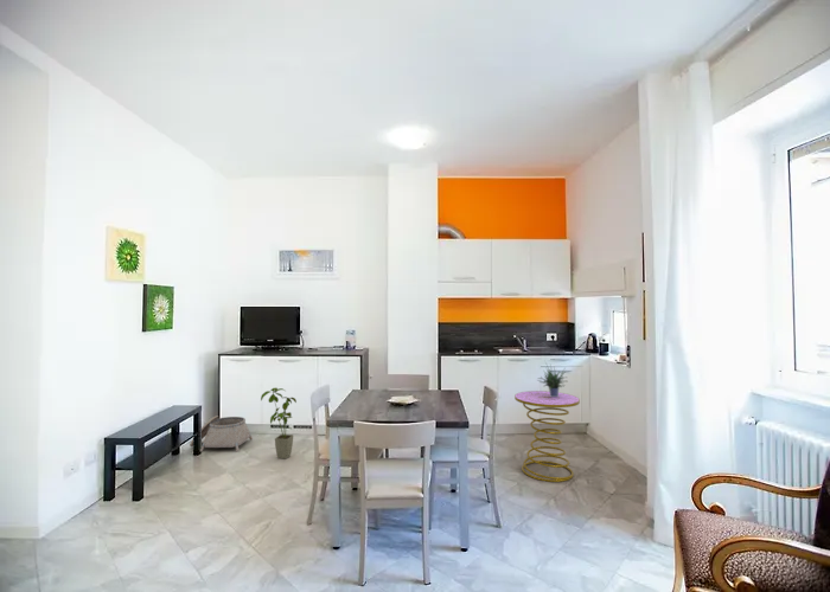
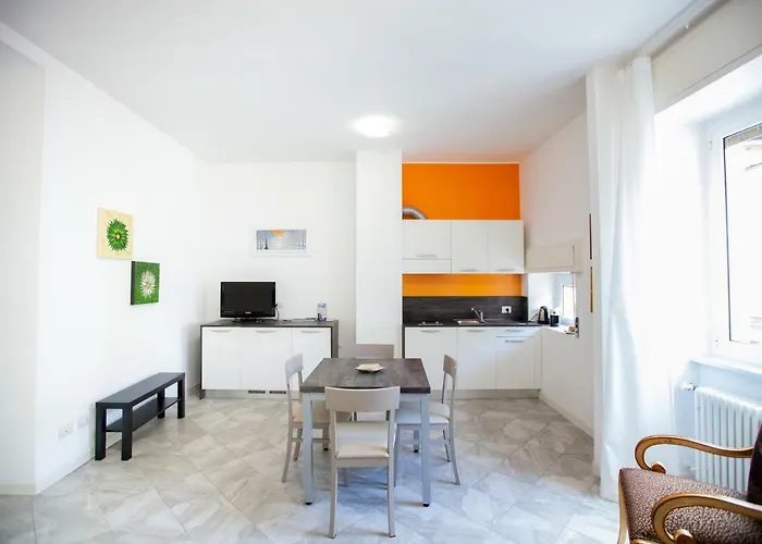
- house plant [260,387,298,459]
- basket [189,414,254,452]
- potted plant [536,361,568,397]
- side table [513,390,581,483]
